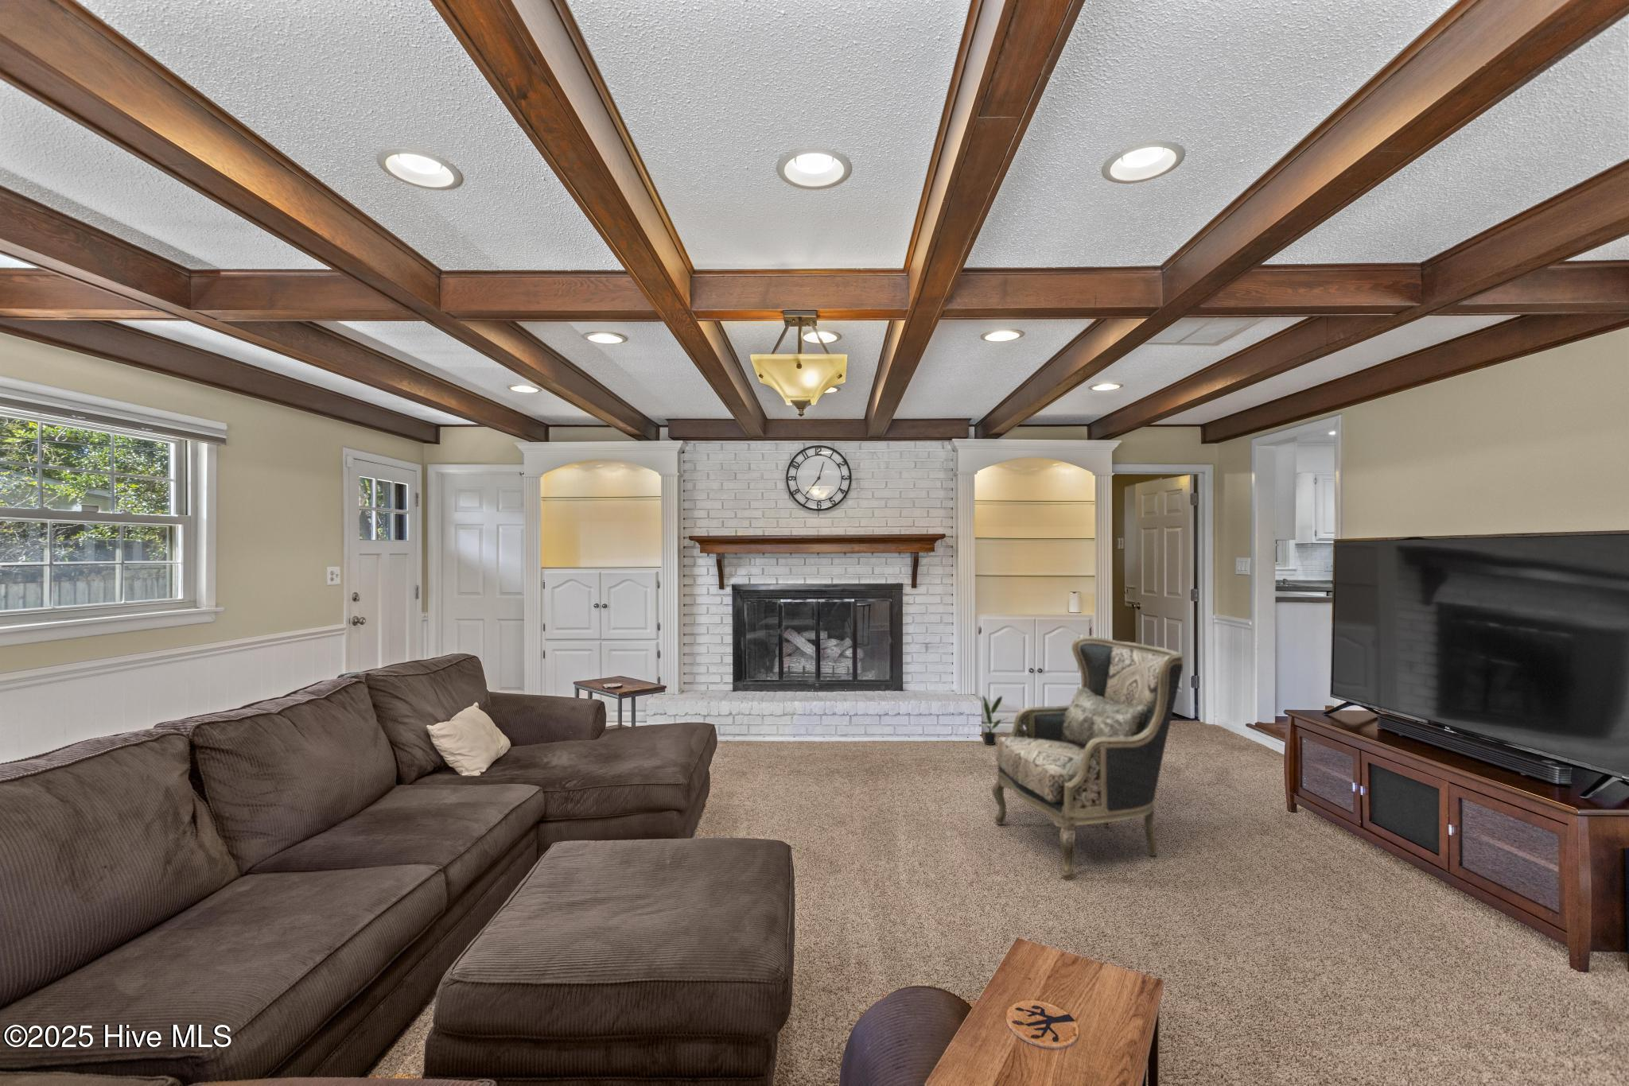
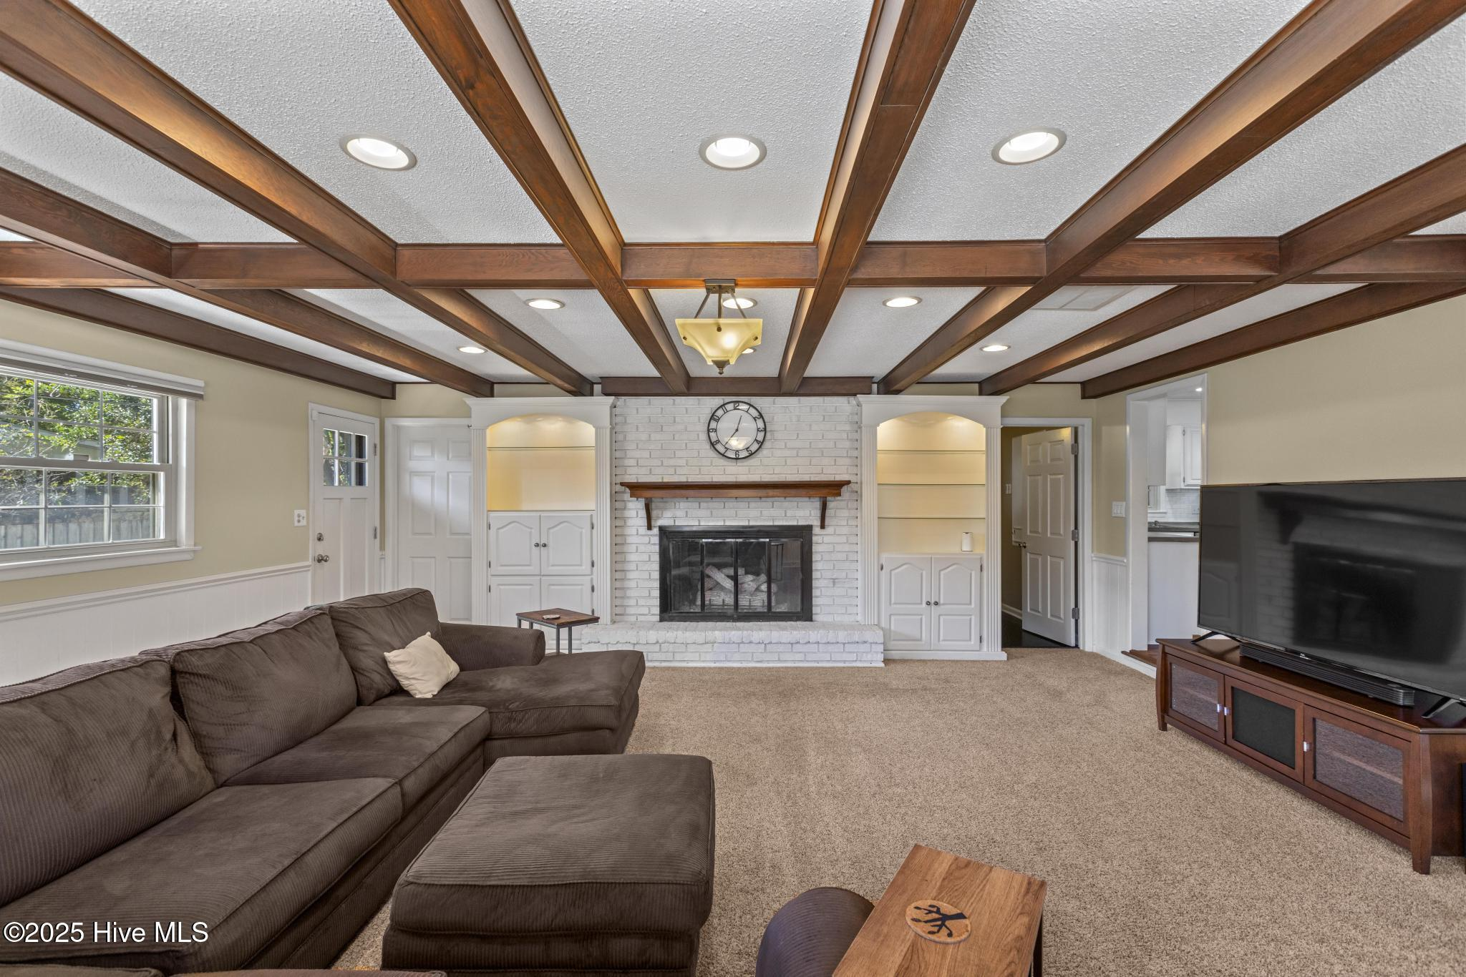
- armchair [991,636,1183,881]
- potted plant [977,693,1007,745]
